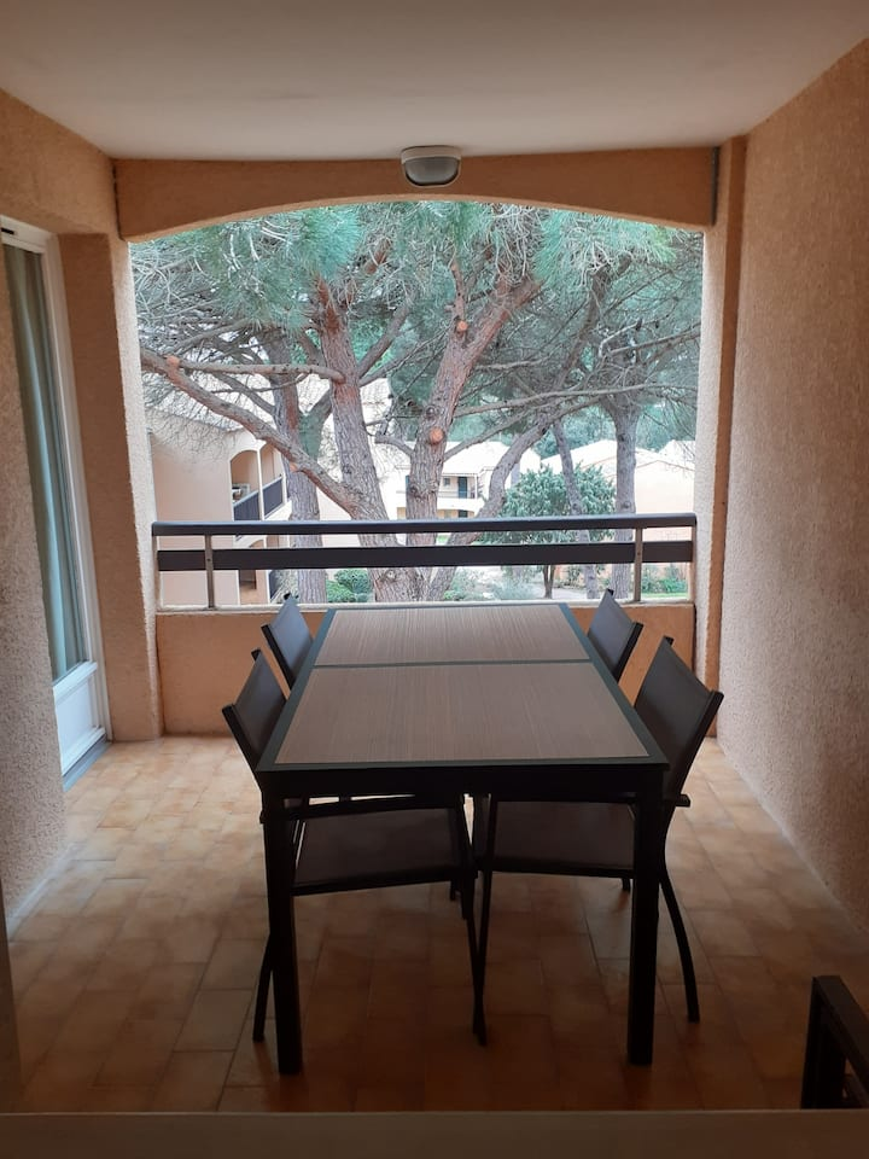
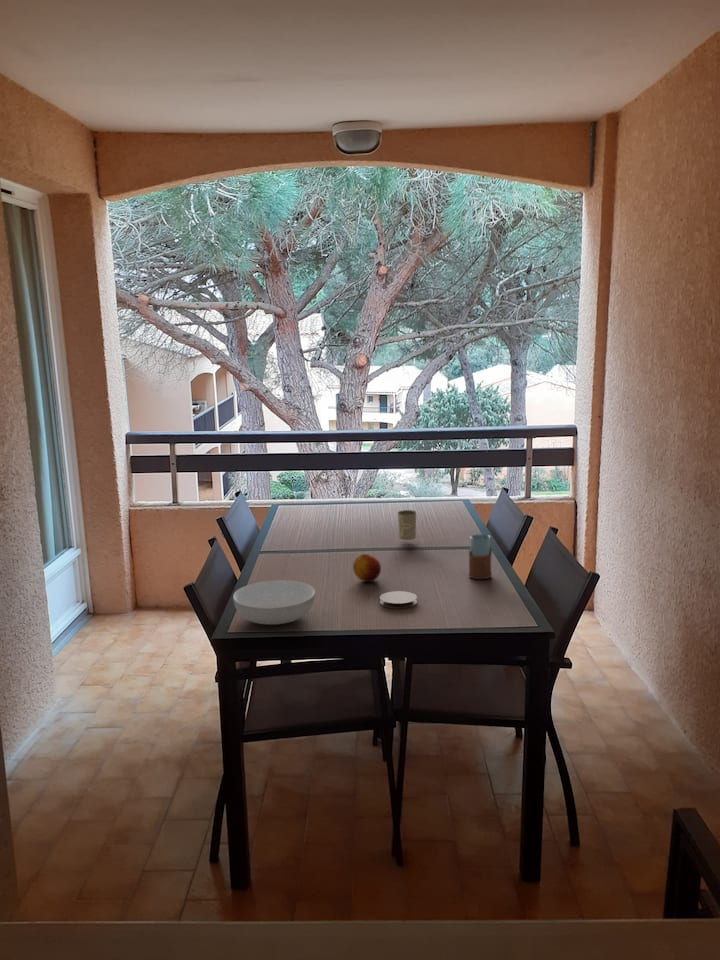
+ fruit [352,553,382,583]
+ serving bowl [232,579,316,626]
+ drinking glass [467,533,493,580]
+ bottle [397,509,417,541]
+ coaster [379,590,418,609]
